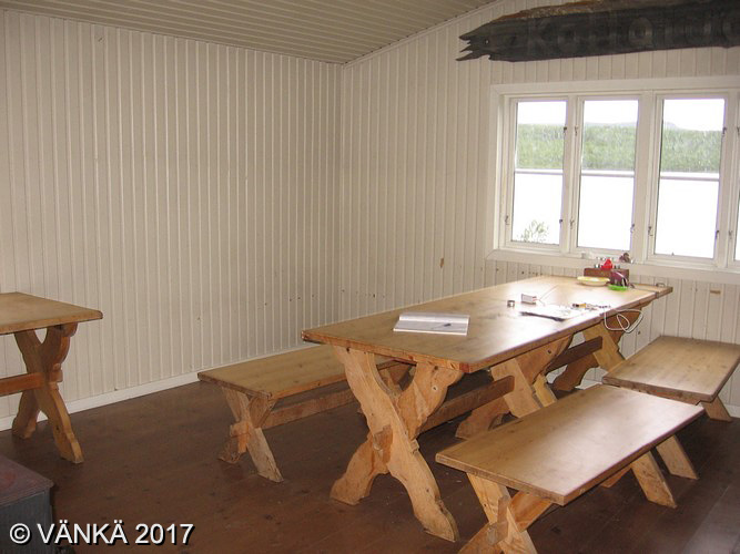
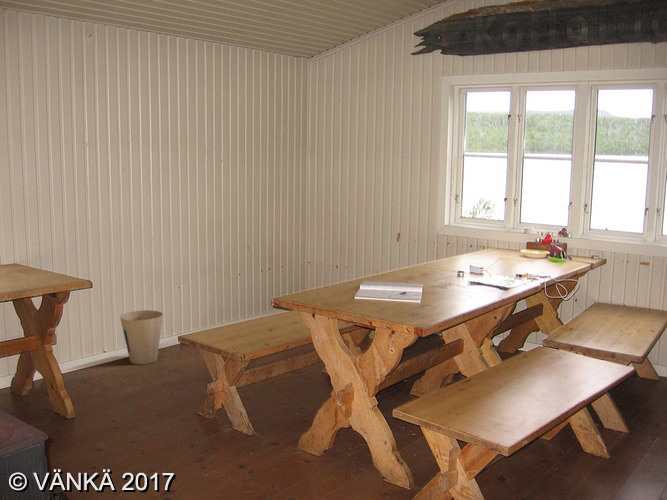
+ trash can [119,309,163,365]
